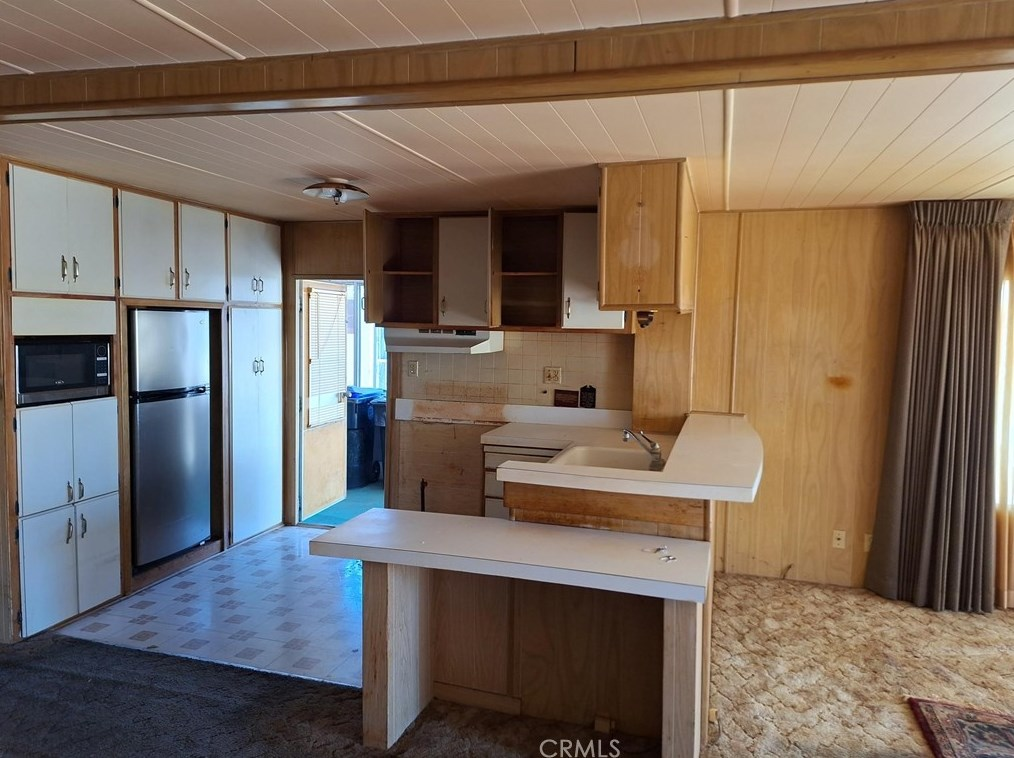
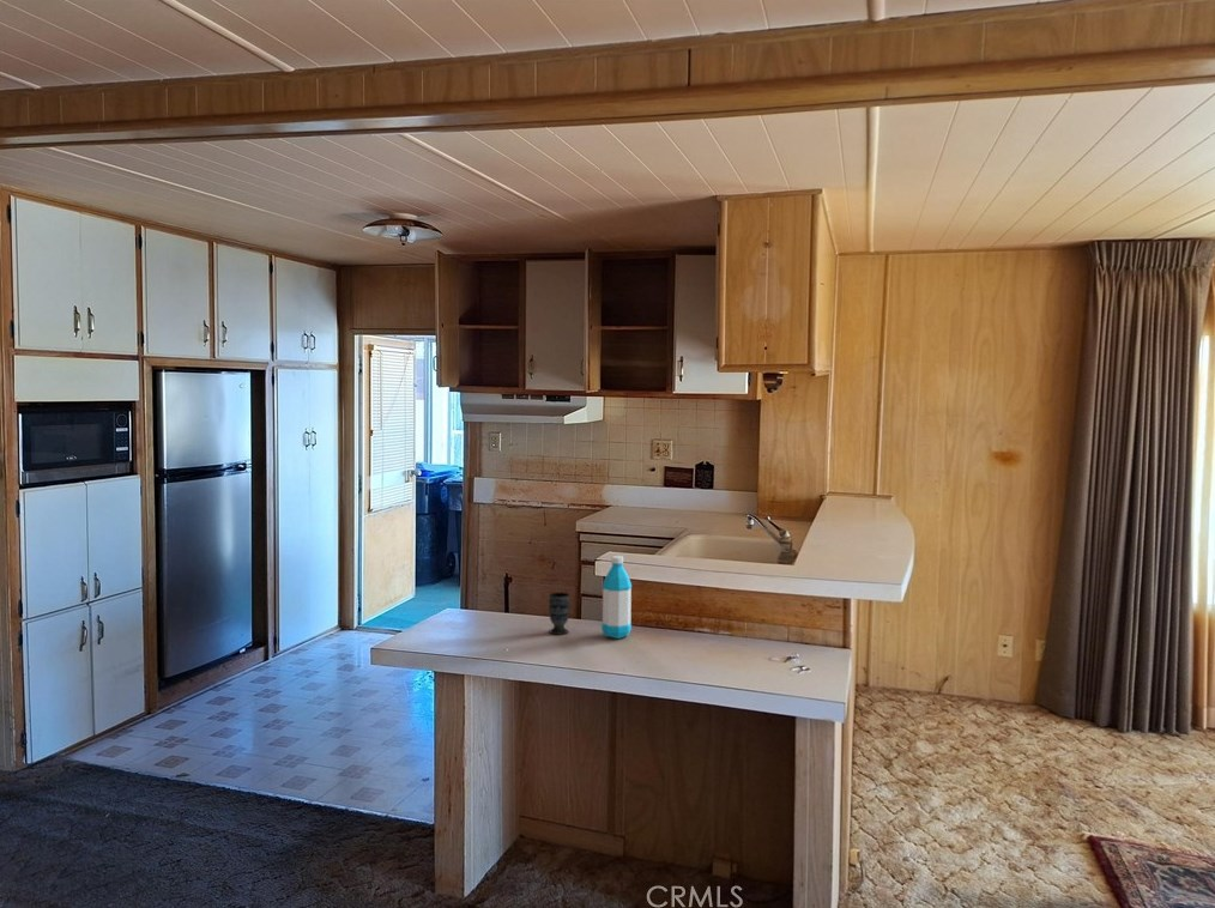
+ water bottle [600,555,633,640]
+ cup [548,592,570,635]
